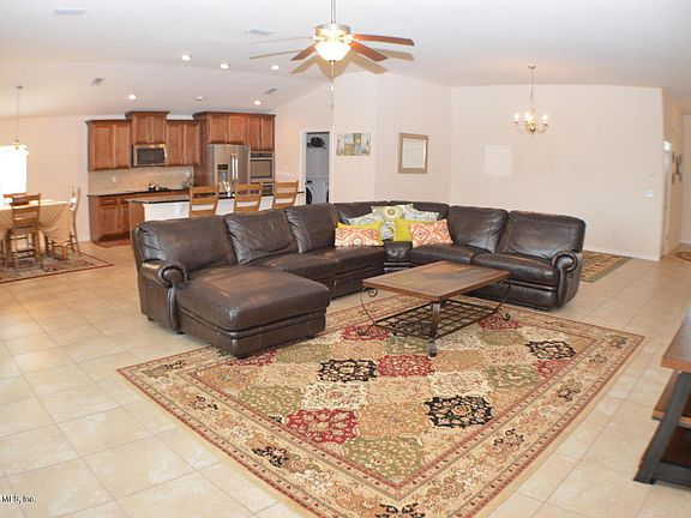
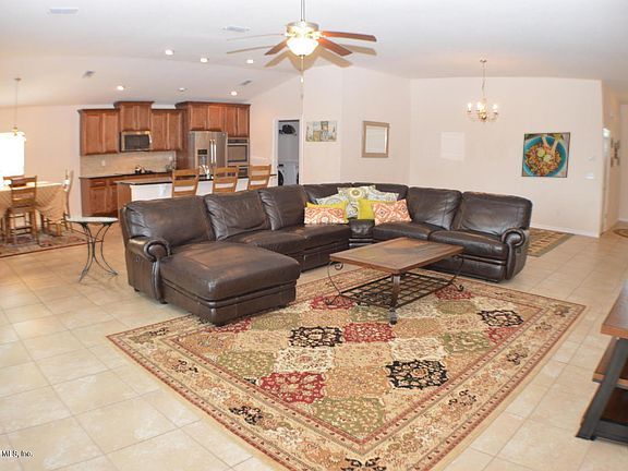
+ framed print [520,131,571,179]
+ side table [64,216,120,282]
